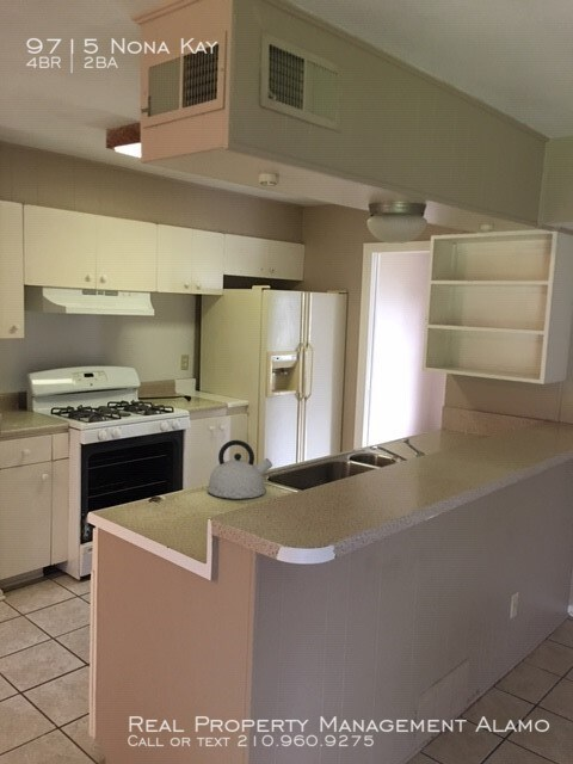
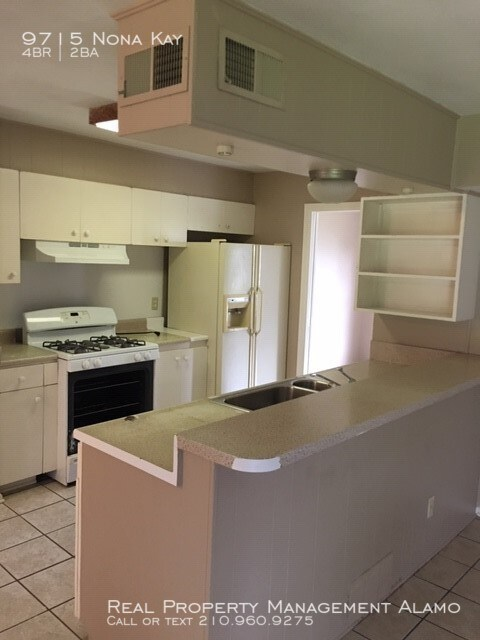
- kettle [205,439,273,500]
